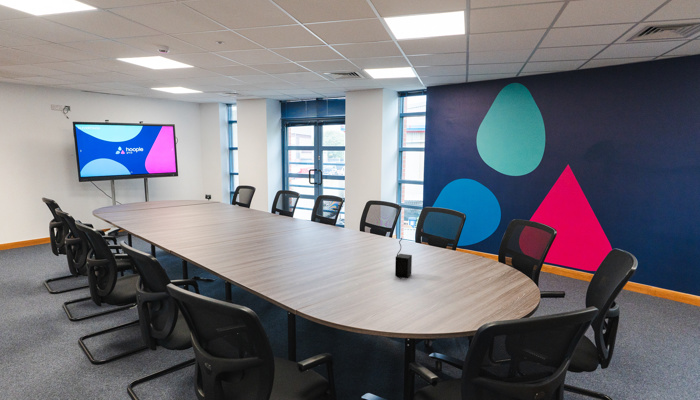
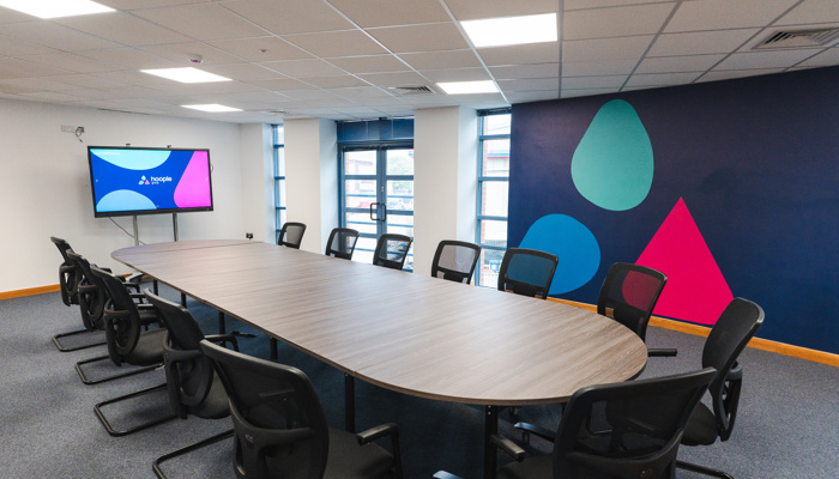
- speaker [394,237,413,279]
